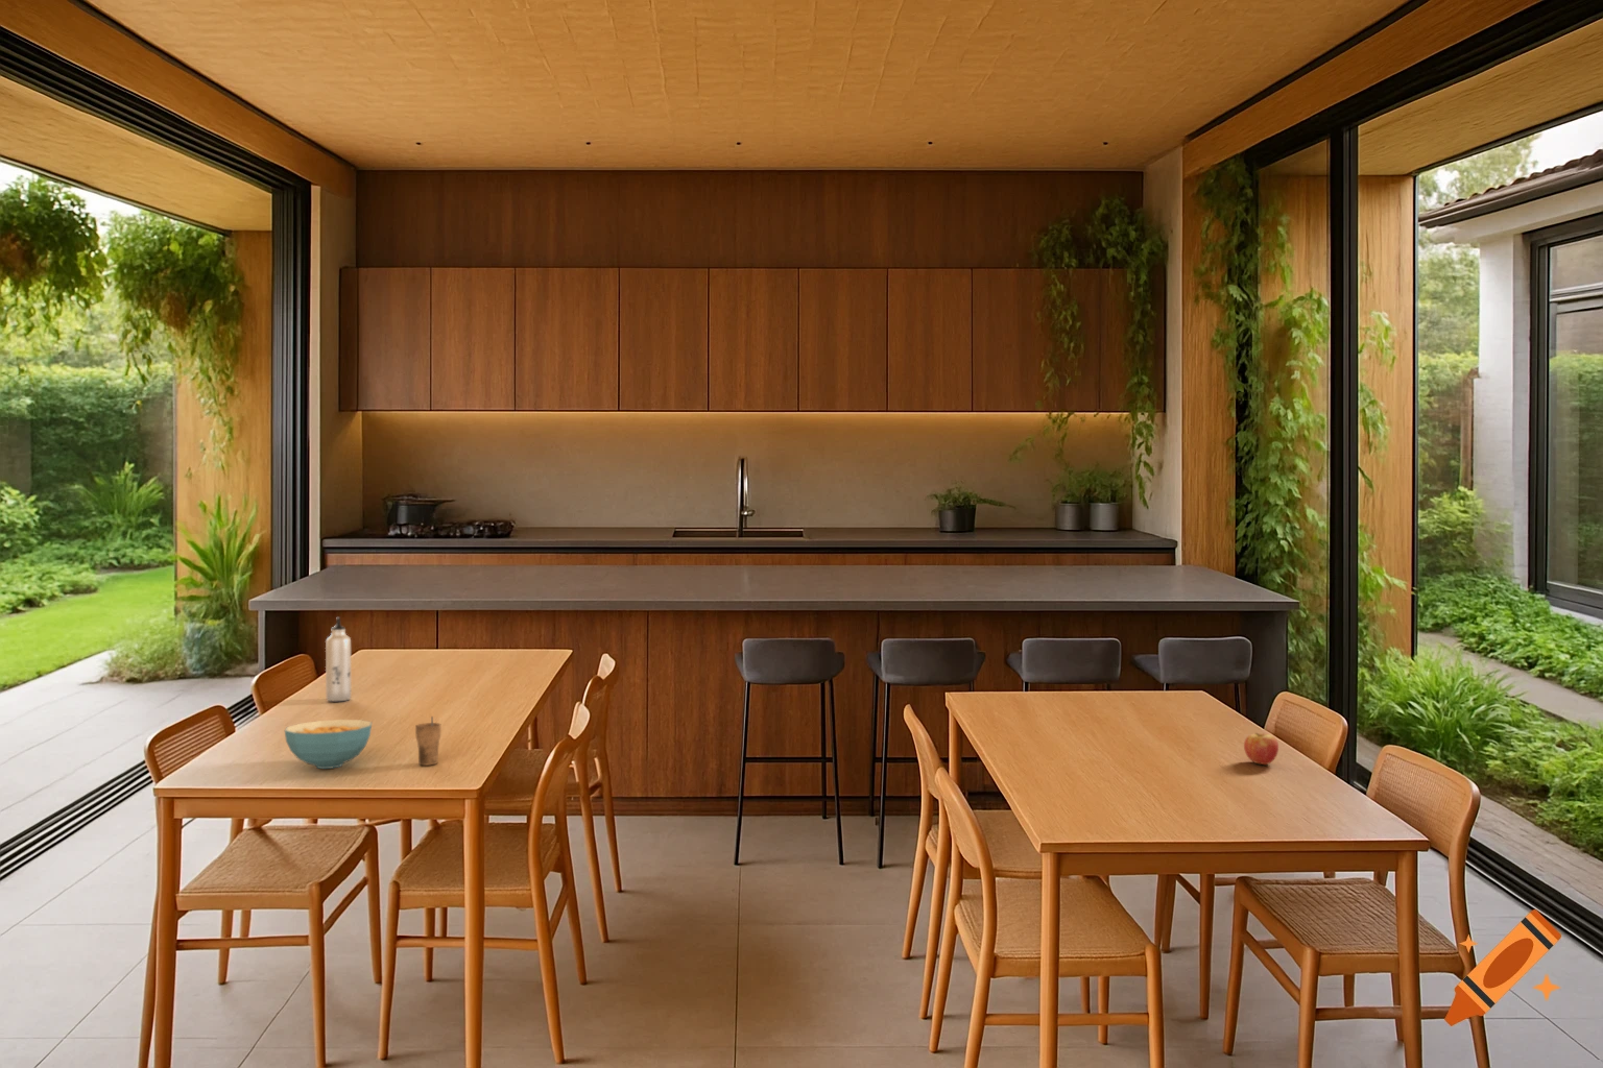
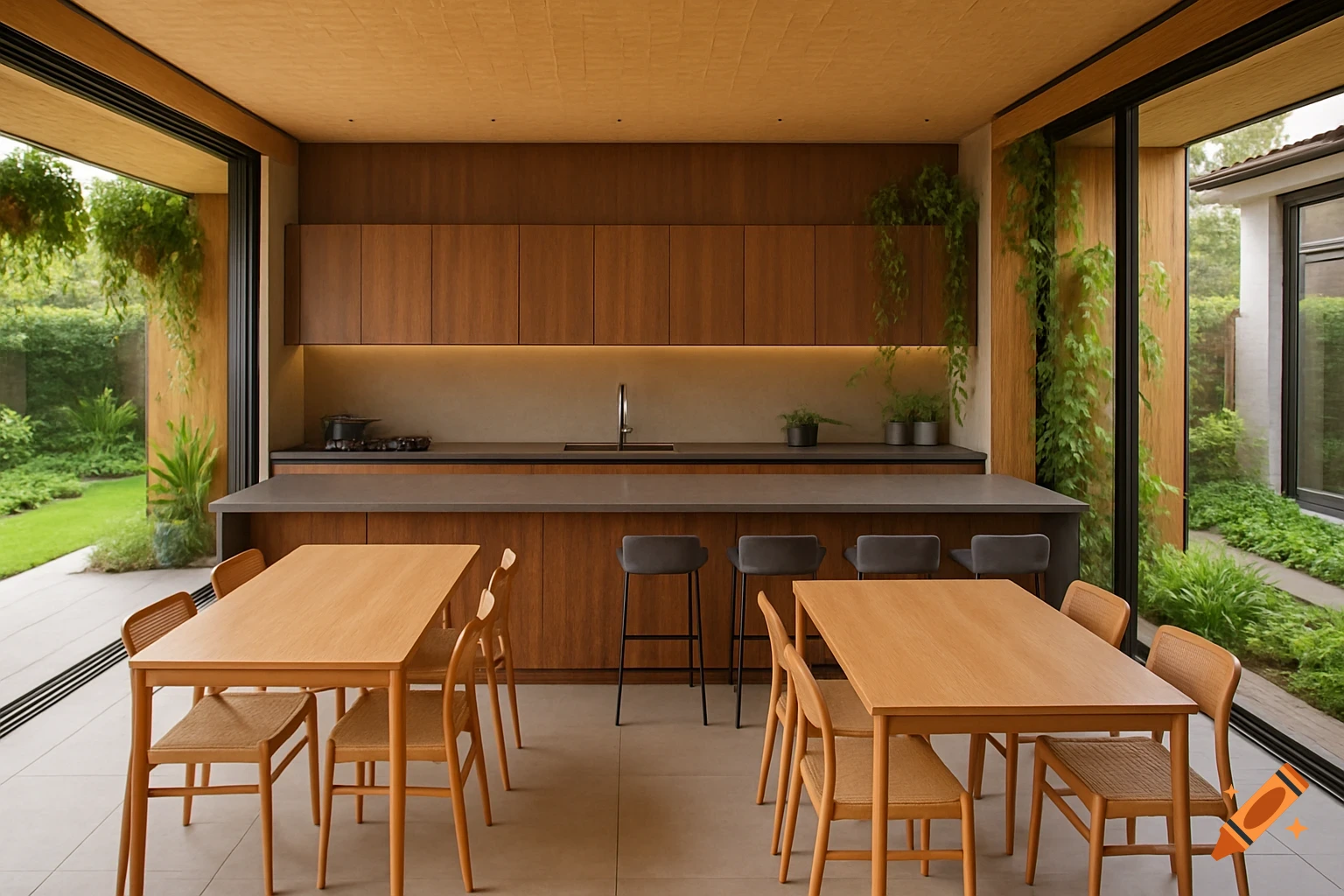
- fruit [1243,732,1280,765]
- cereal bowl [284,719,372,770]
- cup [414,715,441,766]
- water bottle [324,616,352,702]
